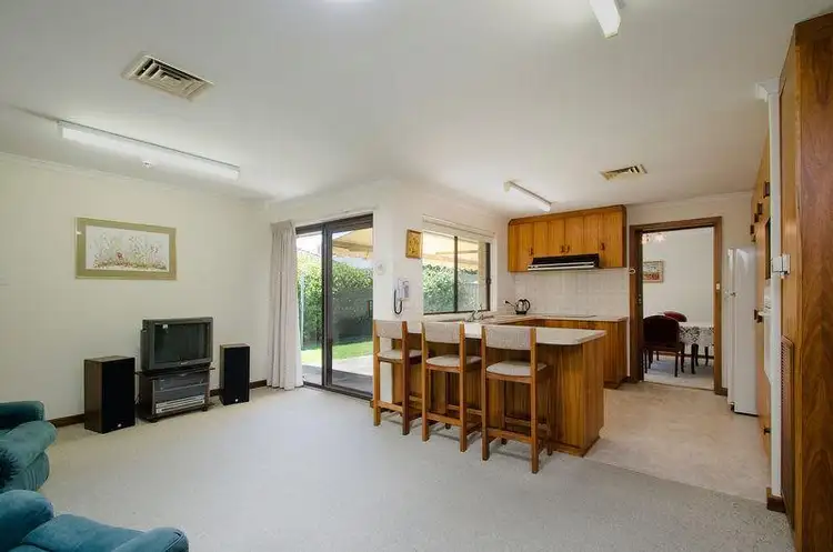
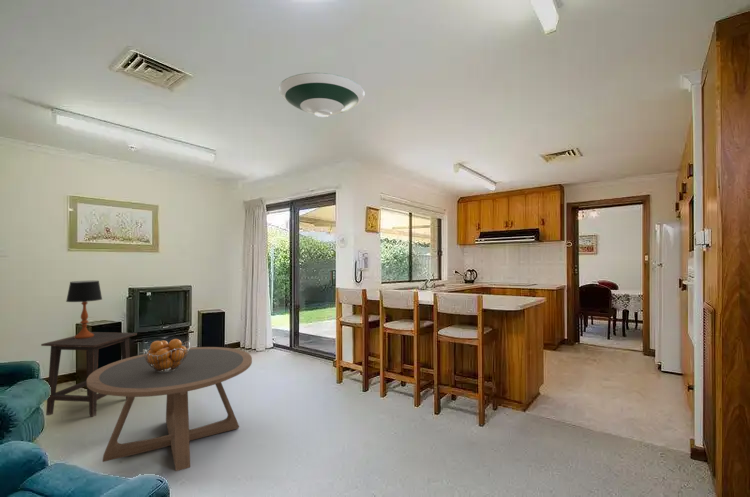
+ coffee table [86,346,253,472]
+ fruit basket [142,338,191,373]
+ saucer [278,72,366,118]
+ side table [40,331,138,418]
+ table lamp [65,280,103,339]
